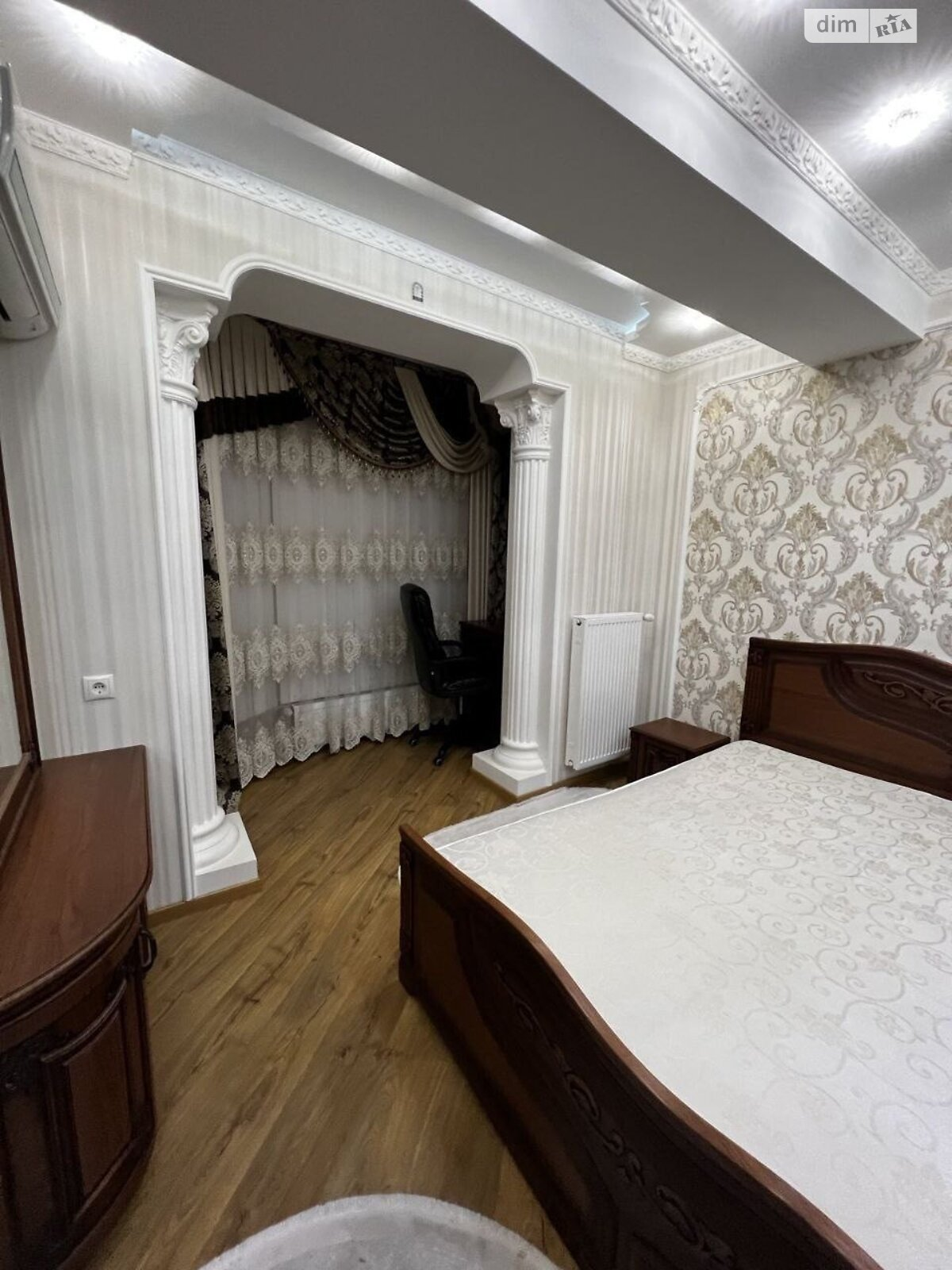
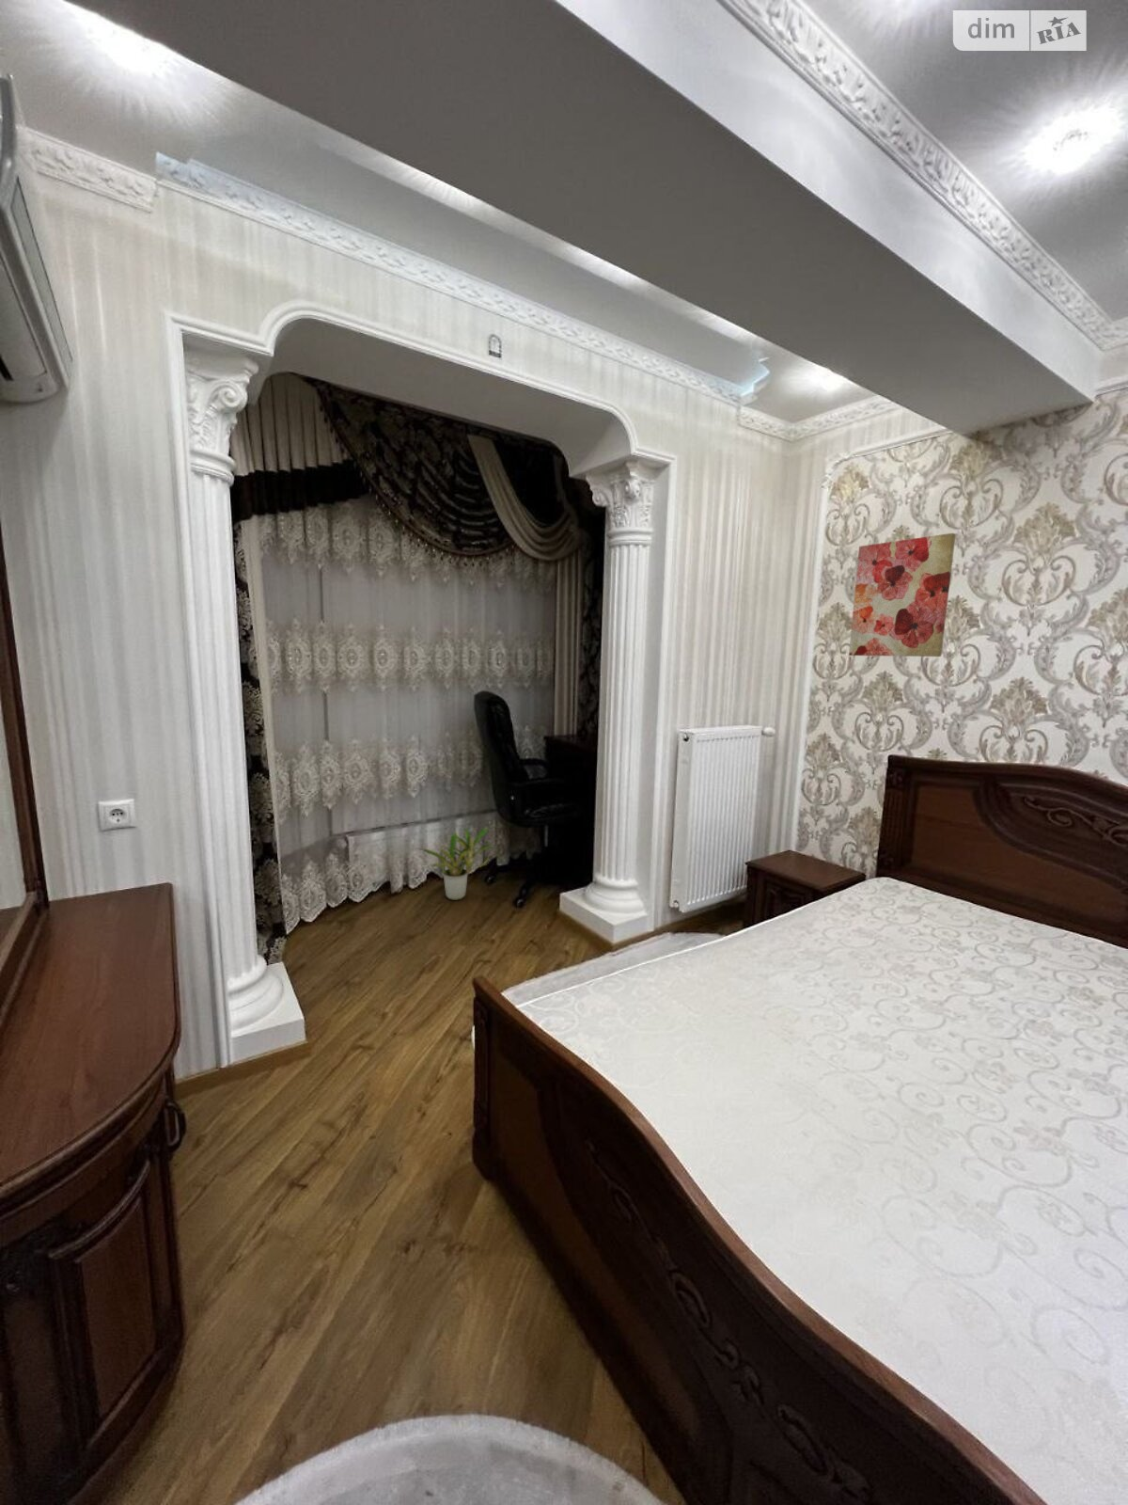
+ potted plant [416,826,498,901]
+ wall art [848,532,957,658]
